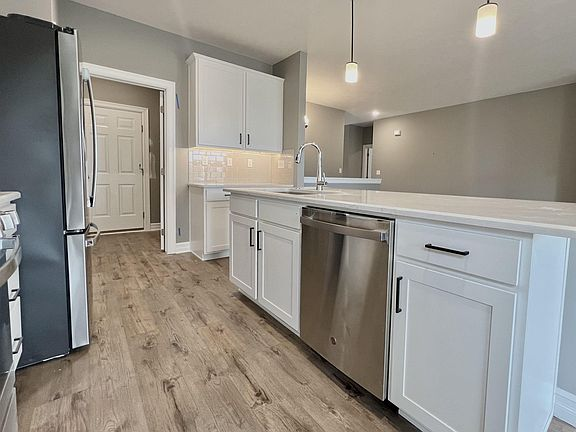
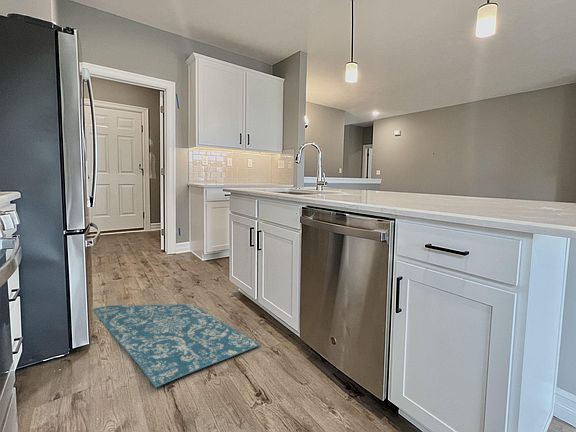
+ rug [92,303,262,388]
